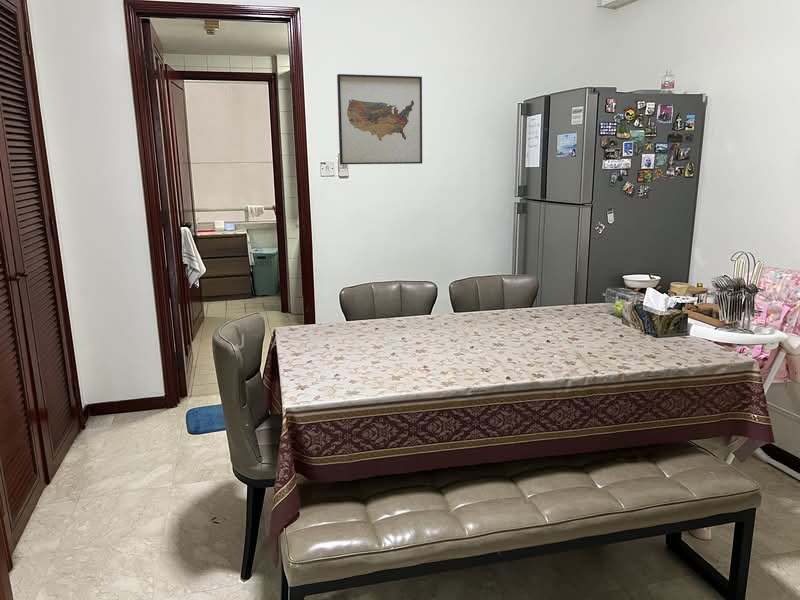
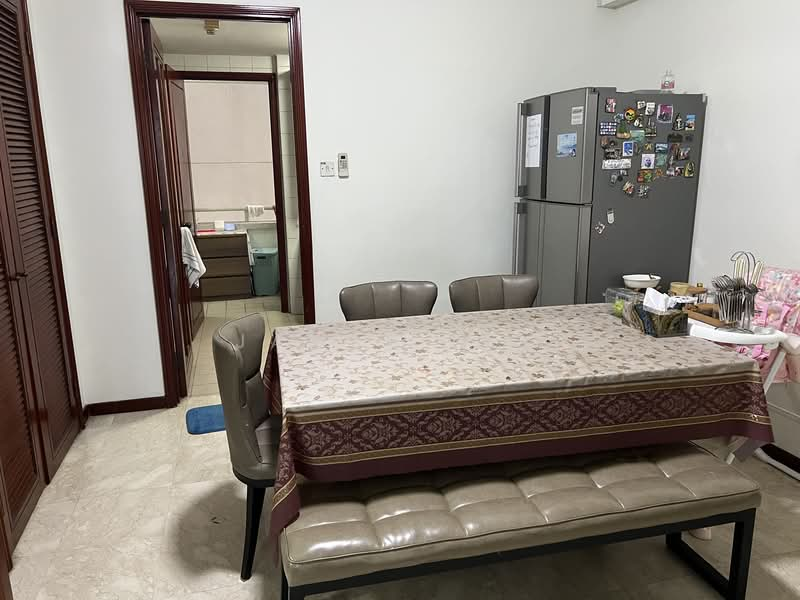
- wall art [336,73,423,165]
